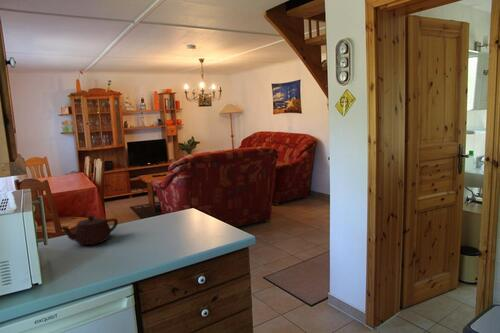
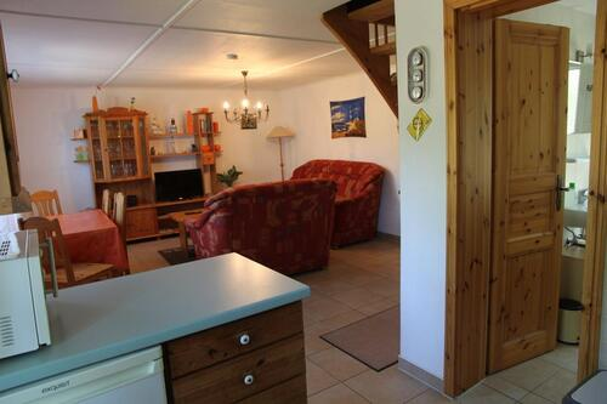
- teapot [58,214,119,246]
